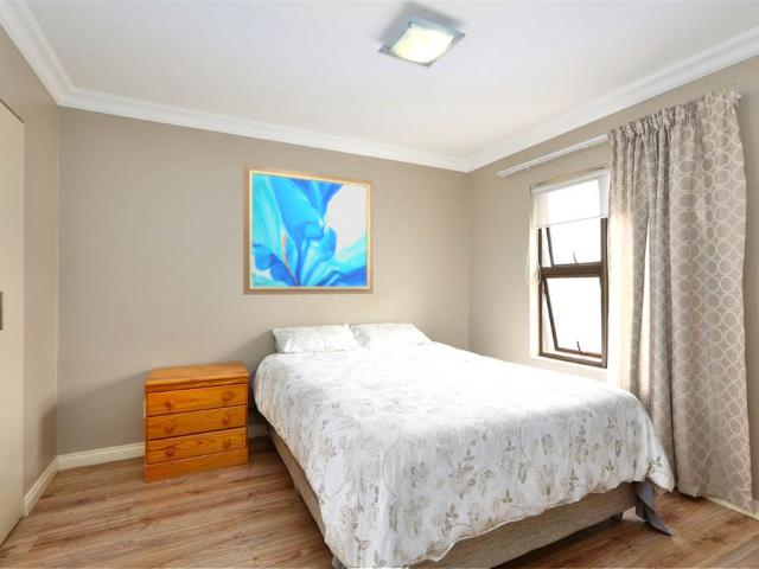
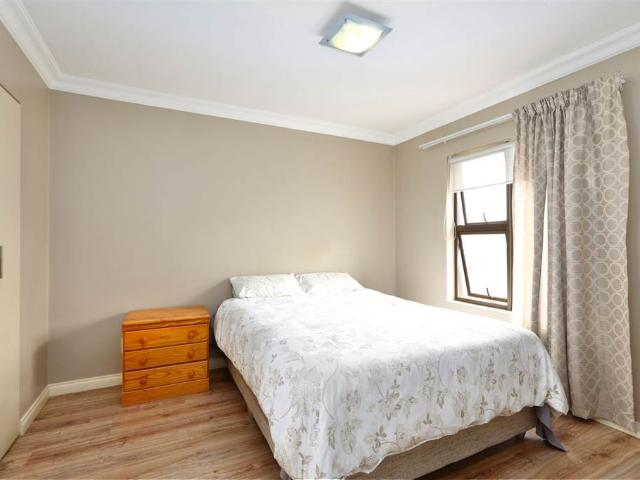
- wall art [242,164,375,296]
